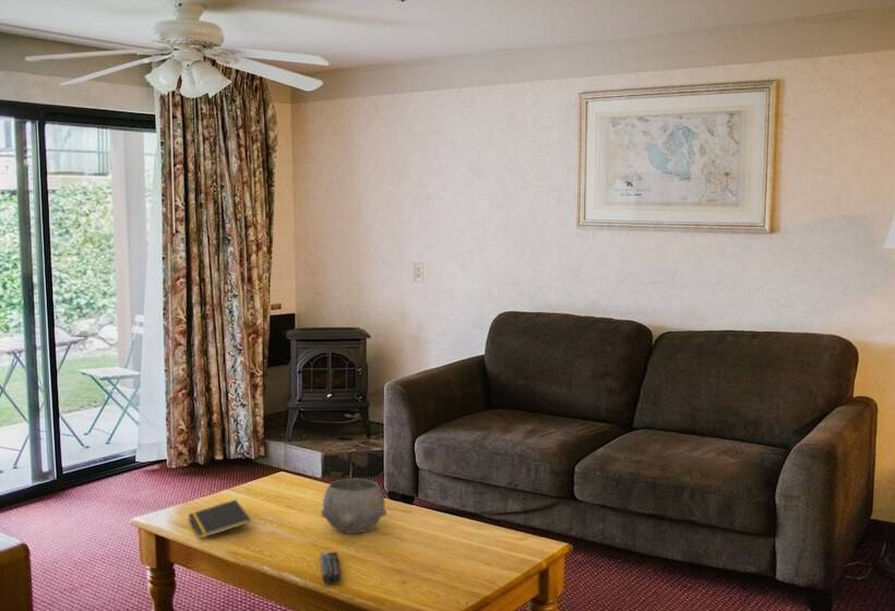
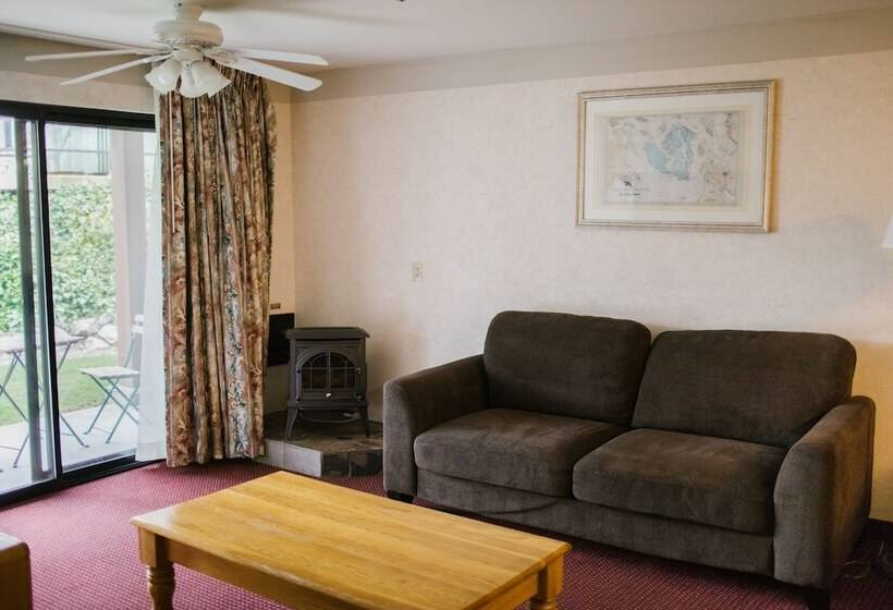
- notepad [187,499,252,540]
- remote control [320,551,342,586]
- bowl [320,478,387,535]
